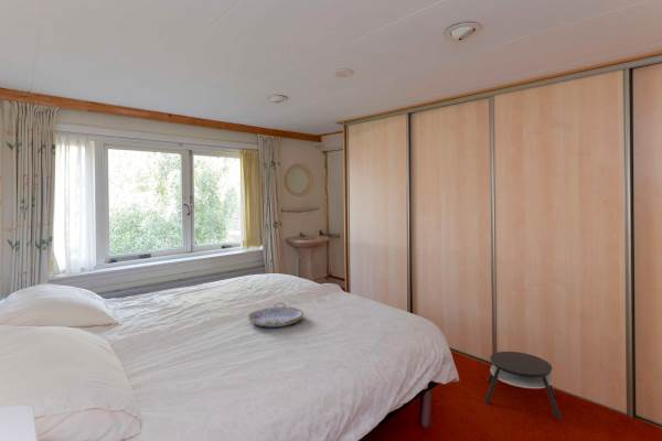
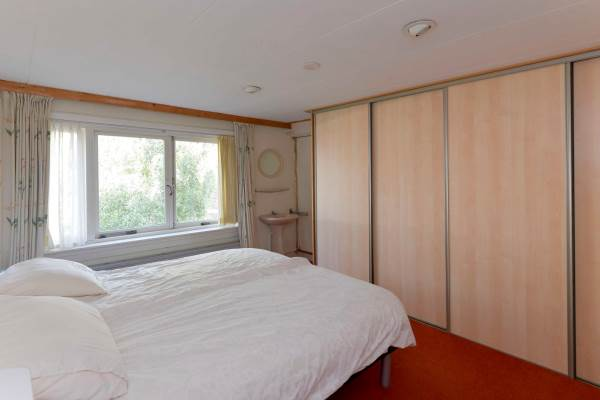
- serving tray [247,301,305,329]
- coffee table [483,351,563,420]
